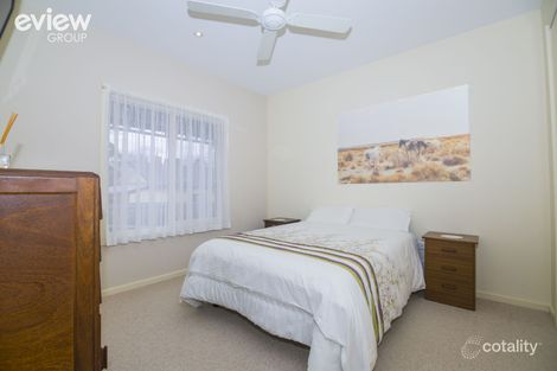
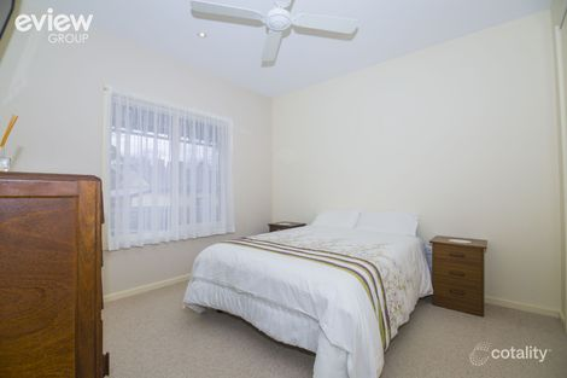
- wall art [335,83,472,185]
